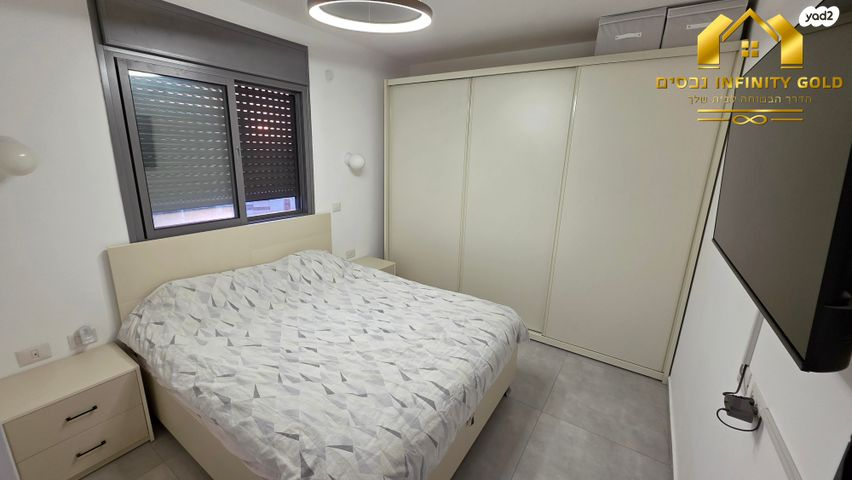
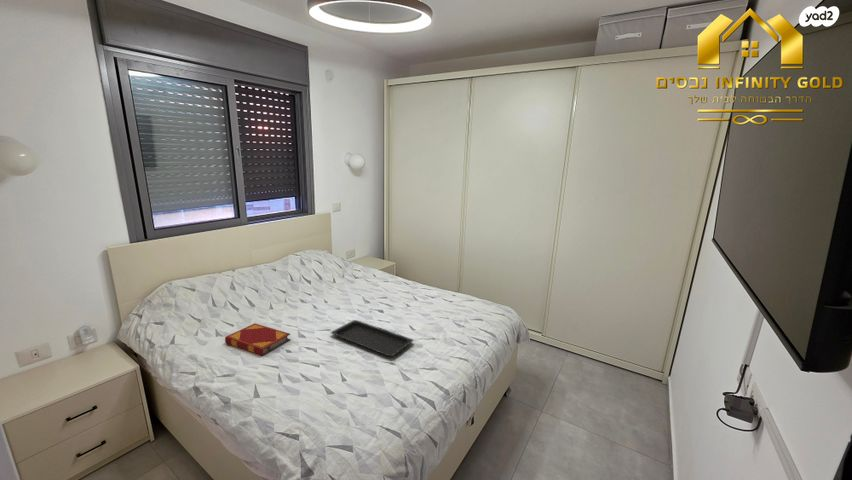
+ hardback book [224,322,292,357]
+ serving tray [330,319,415,357]
